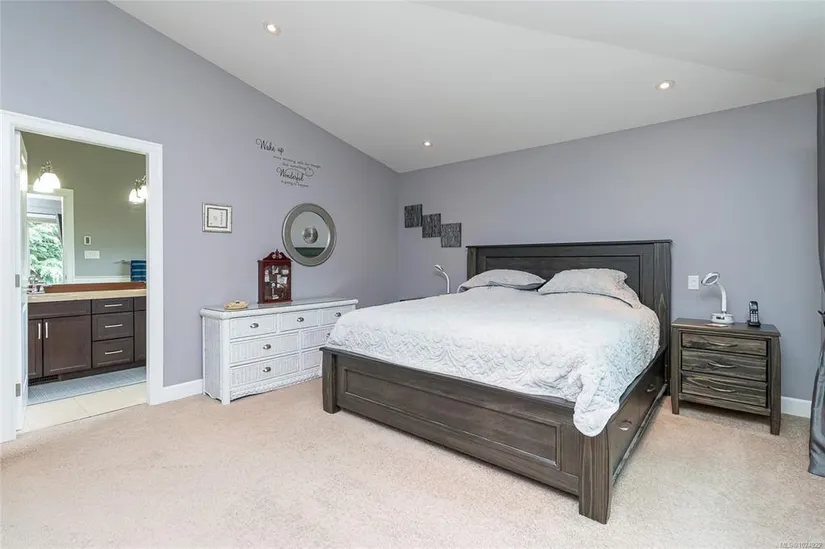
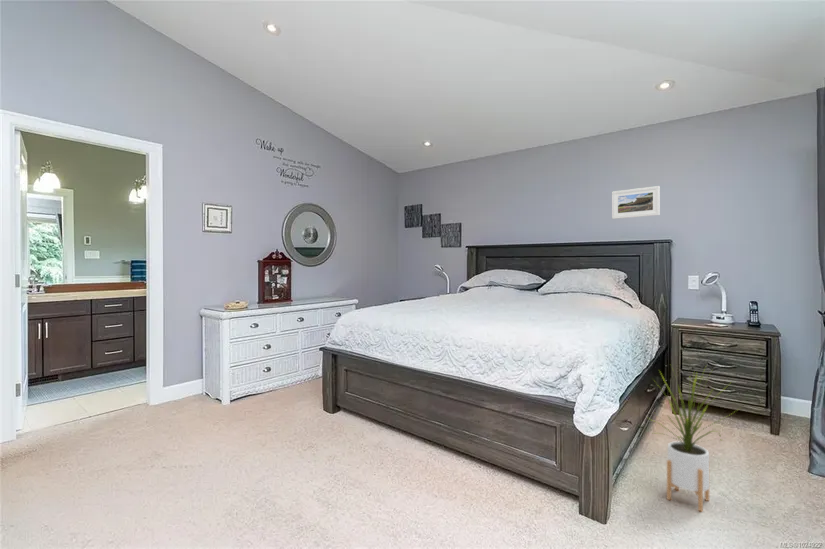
+ house plant [647,365,742,512]
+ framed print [611,185,661,220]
